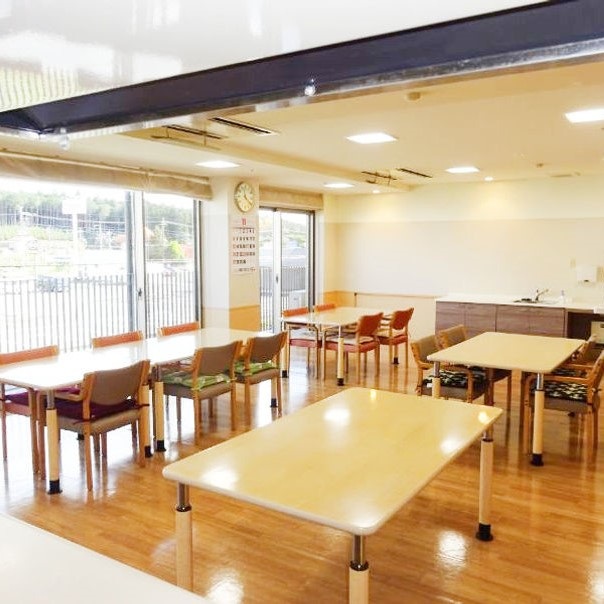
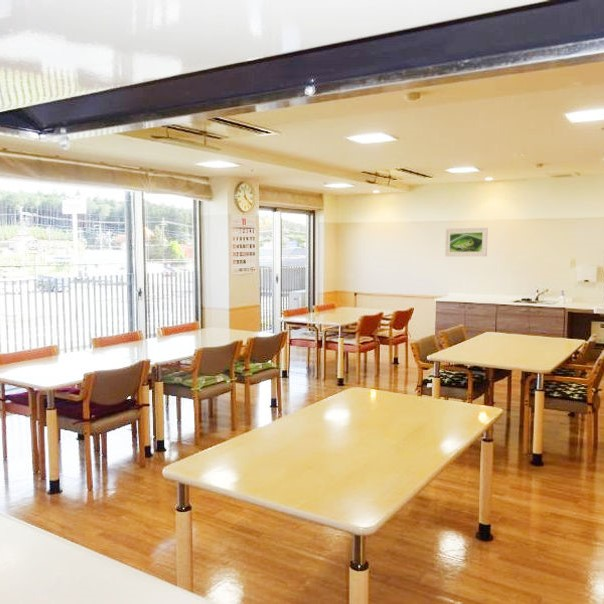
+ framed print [444,227,489,257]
